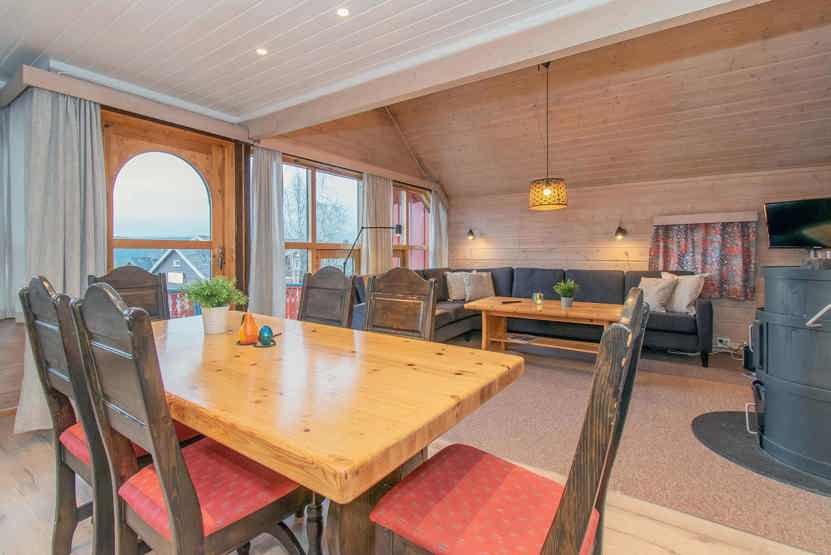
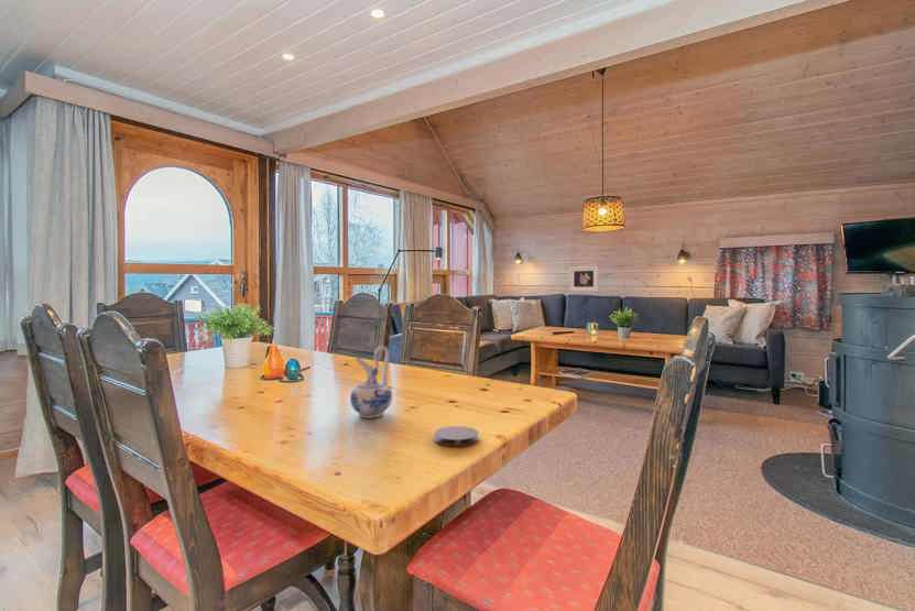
+ coaster [433,425,480,447]
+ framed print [568,265,599,293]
+ ceramic pitcher [349,345,393,419]
